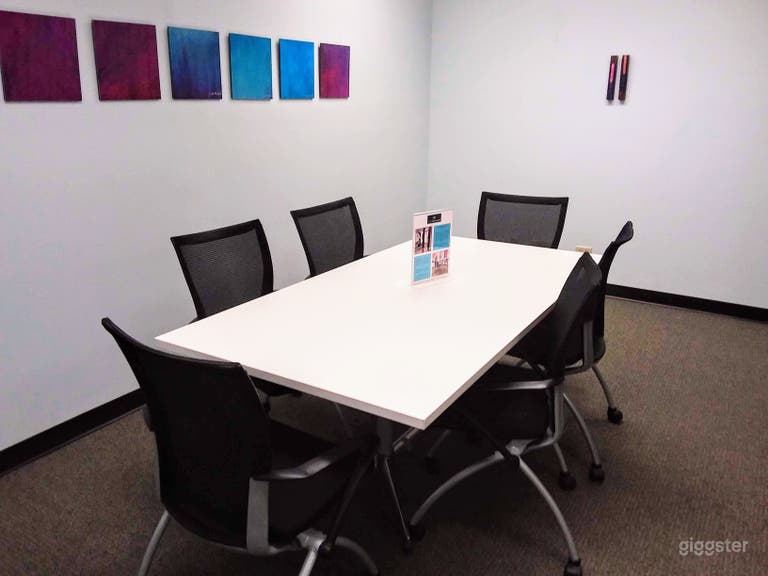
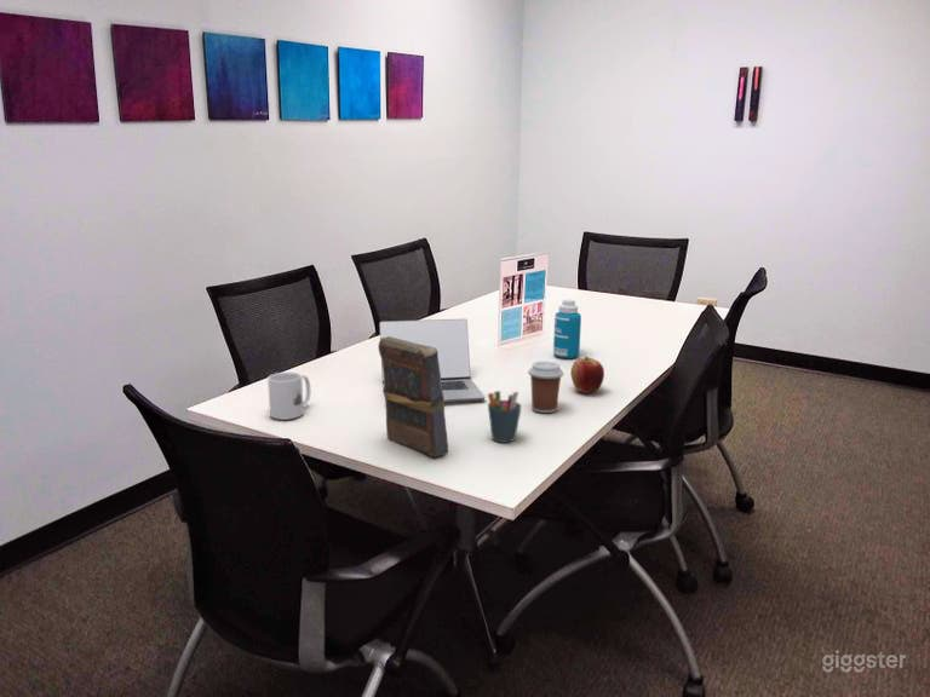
+ apple [569,356,605,394]
+ pen holder [487,390,523,443]
+ mug [266,371,311,421]
+ coffee cup [527,359,564,414]
+ book [377,336,449,459]
+ laptop [378,318,486,403]
+ bottle [552,299,582,359]
